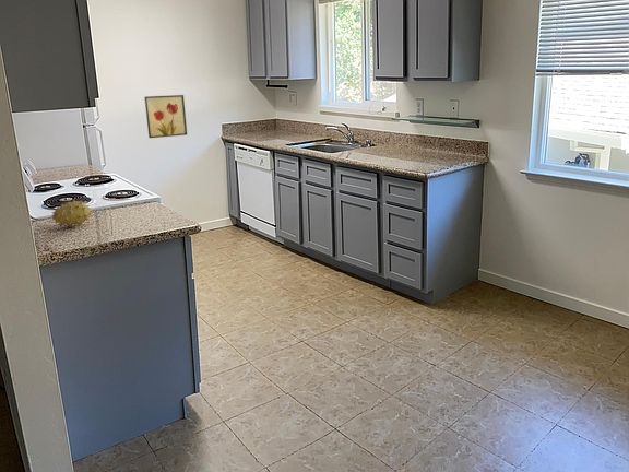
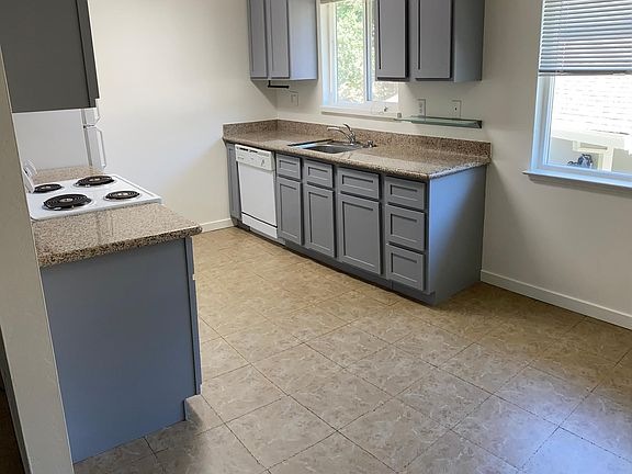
- fruit [50,199,93,227]
- wall art [143,94,188,139]
